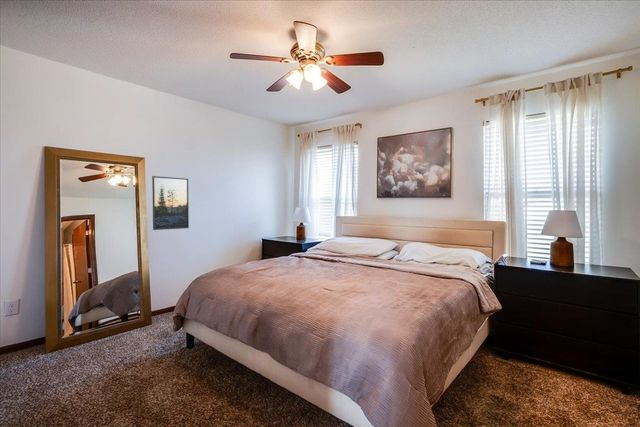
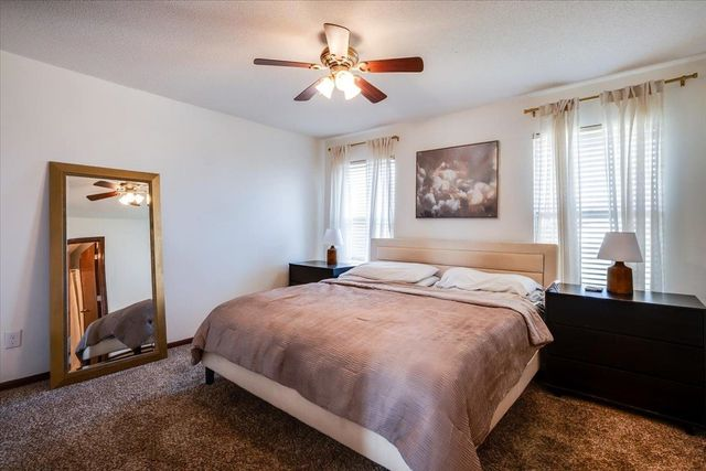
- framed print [151,175,190,231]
